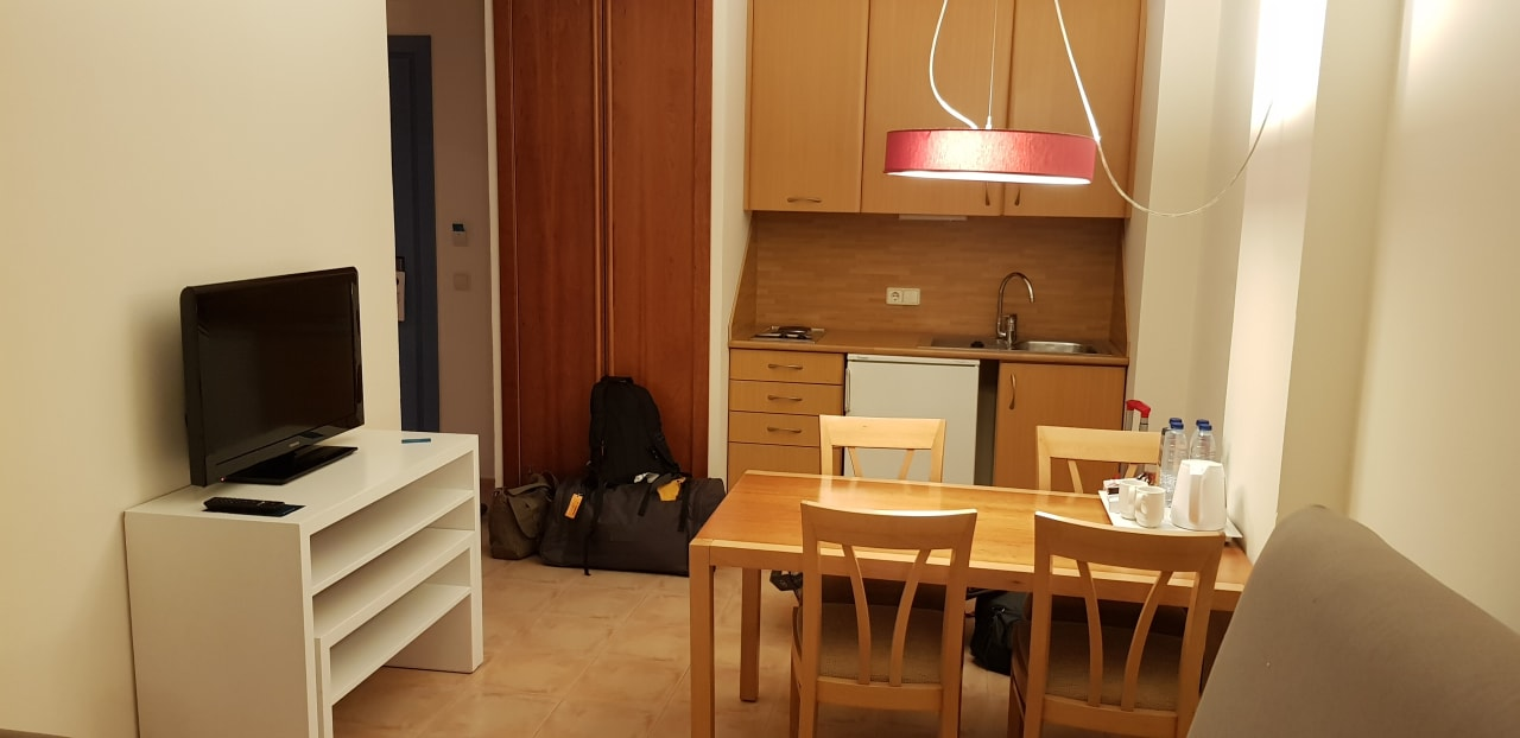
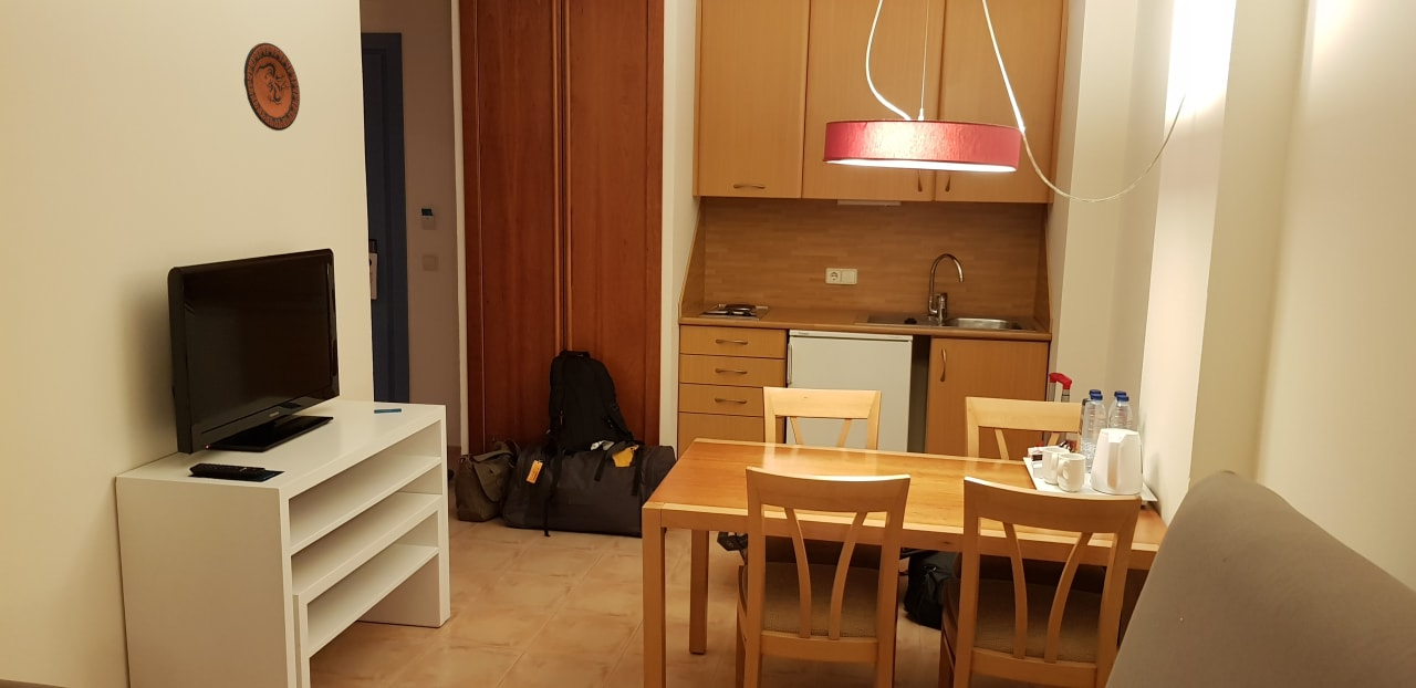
+ decorative plate [243,42,301,132]
